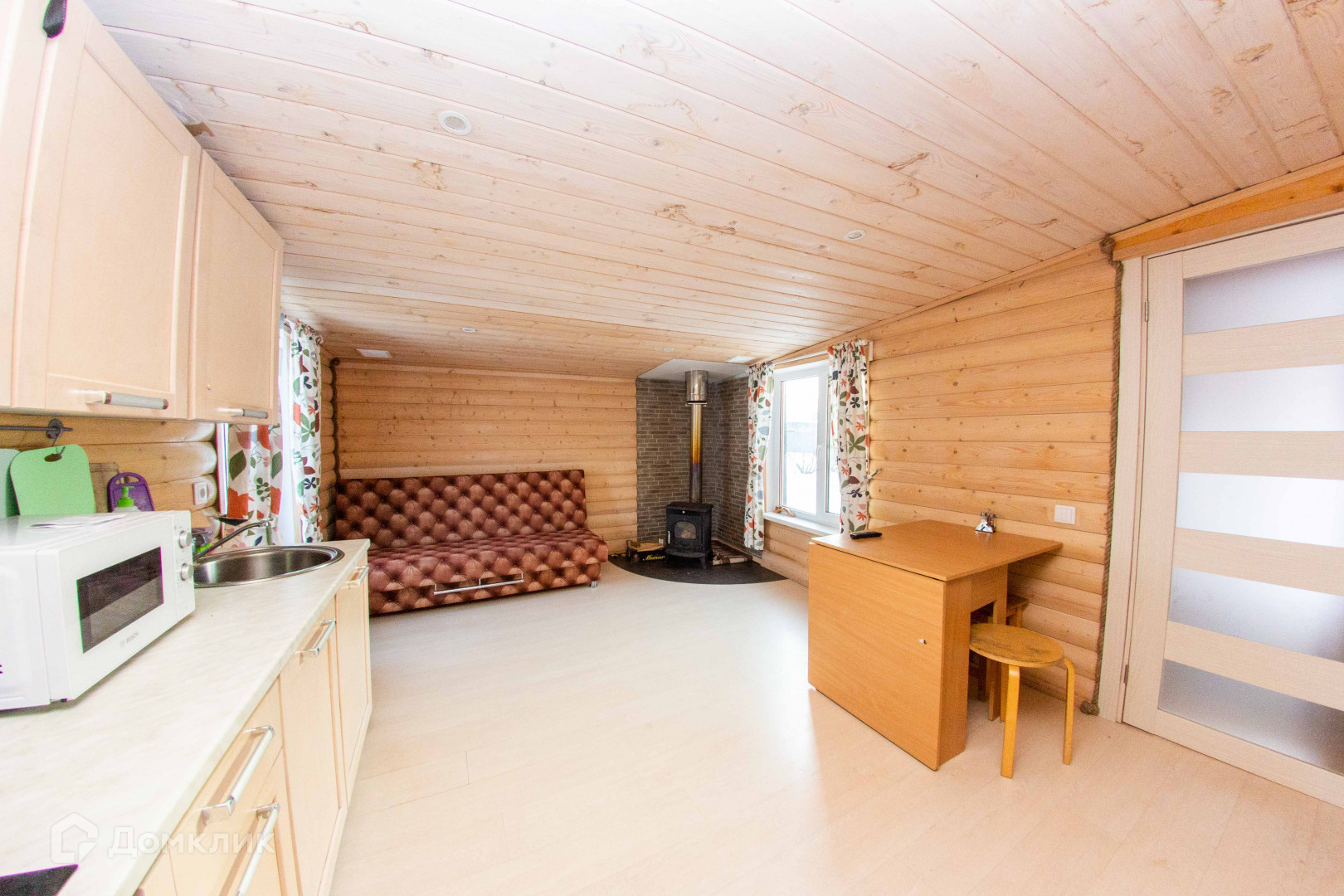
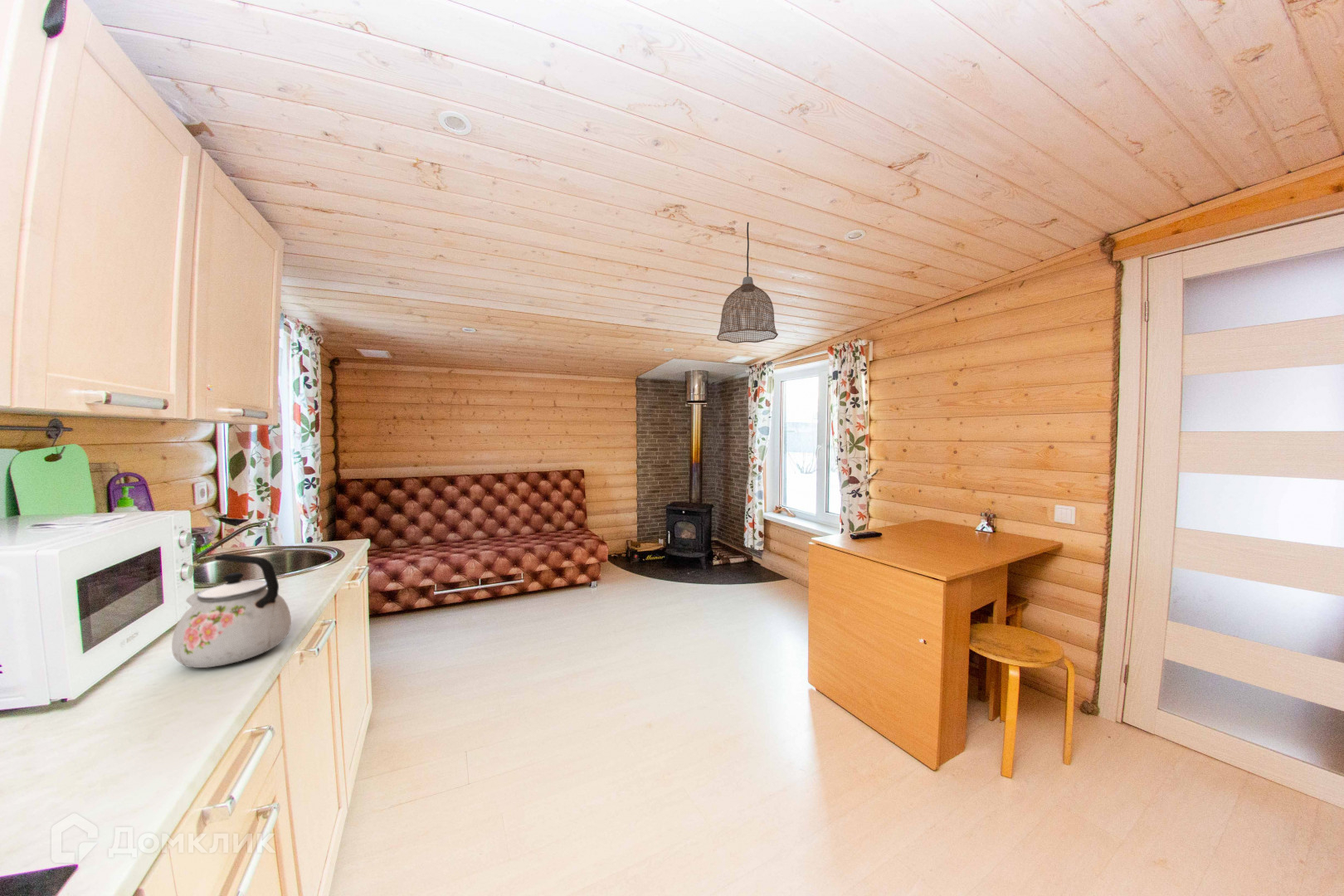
+ kettle [171,553,292,669]
+ pendant lamp [716,222,779,344]
